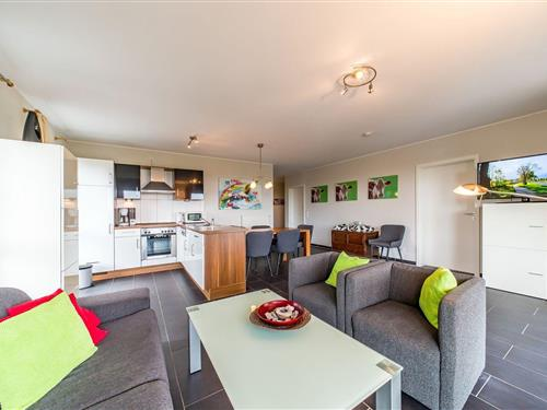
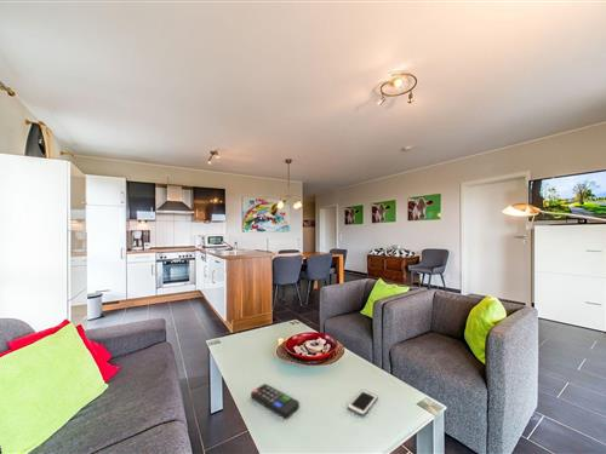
+ remote control [250,383,301,420]
+ cell phone [347,389,379,418]
